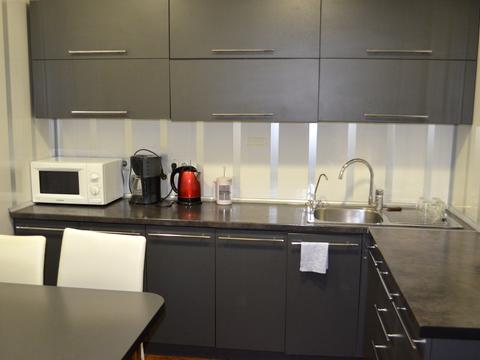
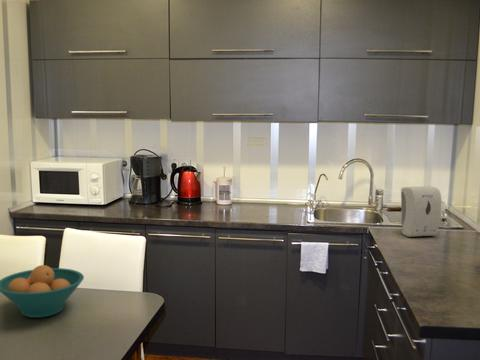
+ soap dispenser [400,186,442,238]
+ fruit bowl [0,264,85,319]
